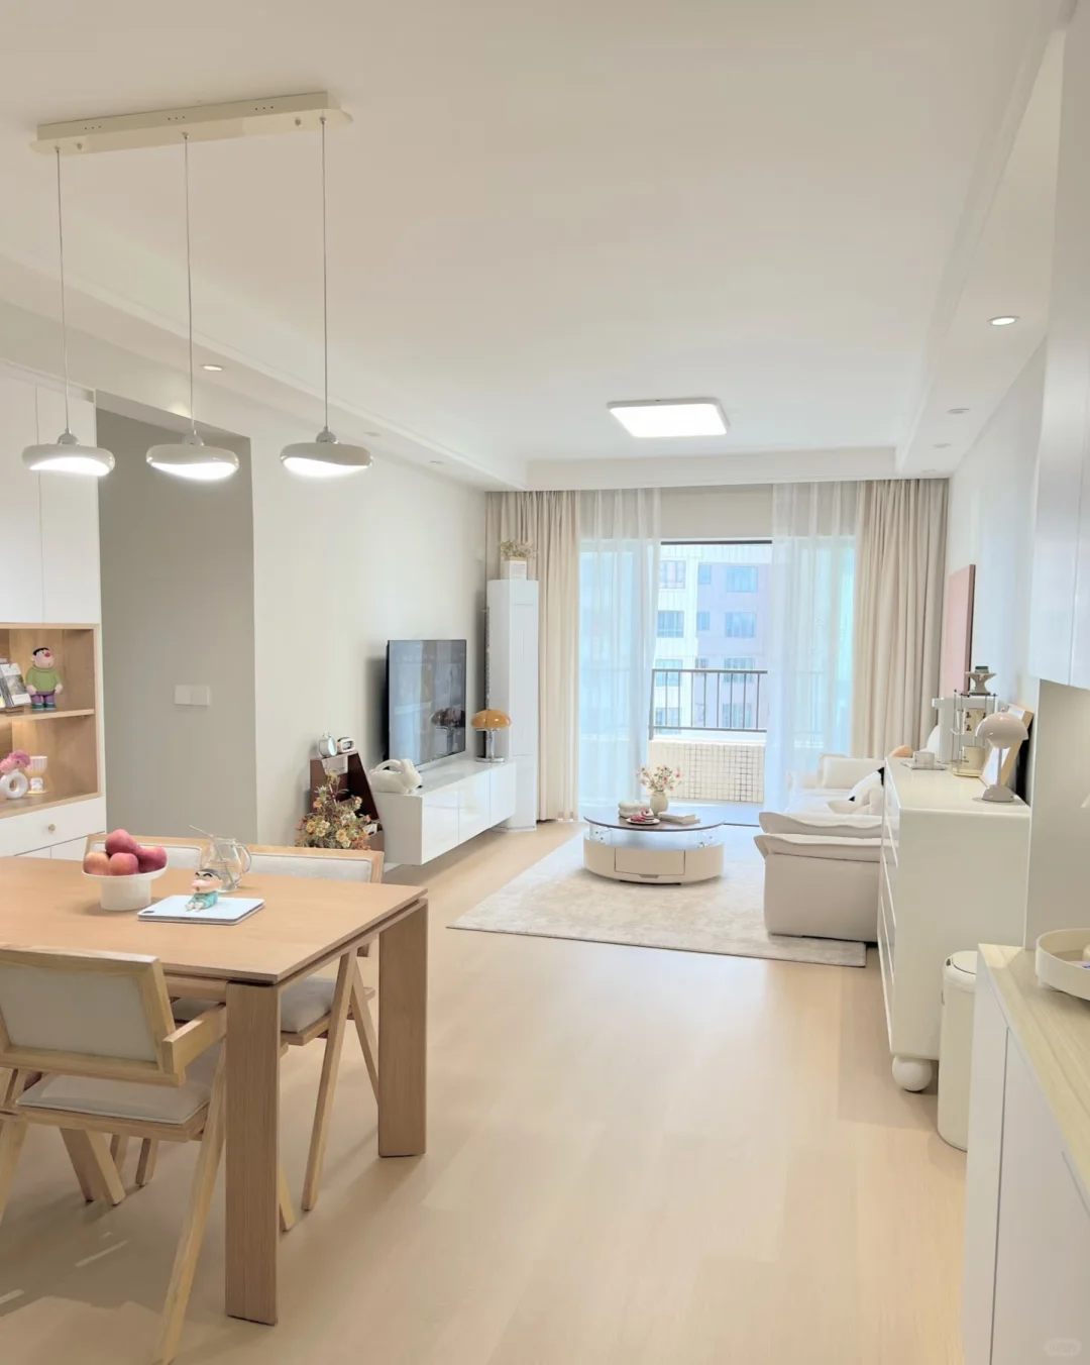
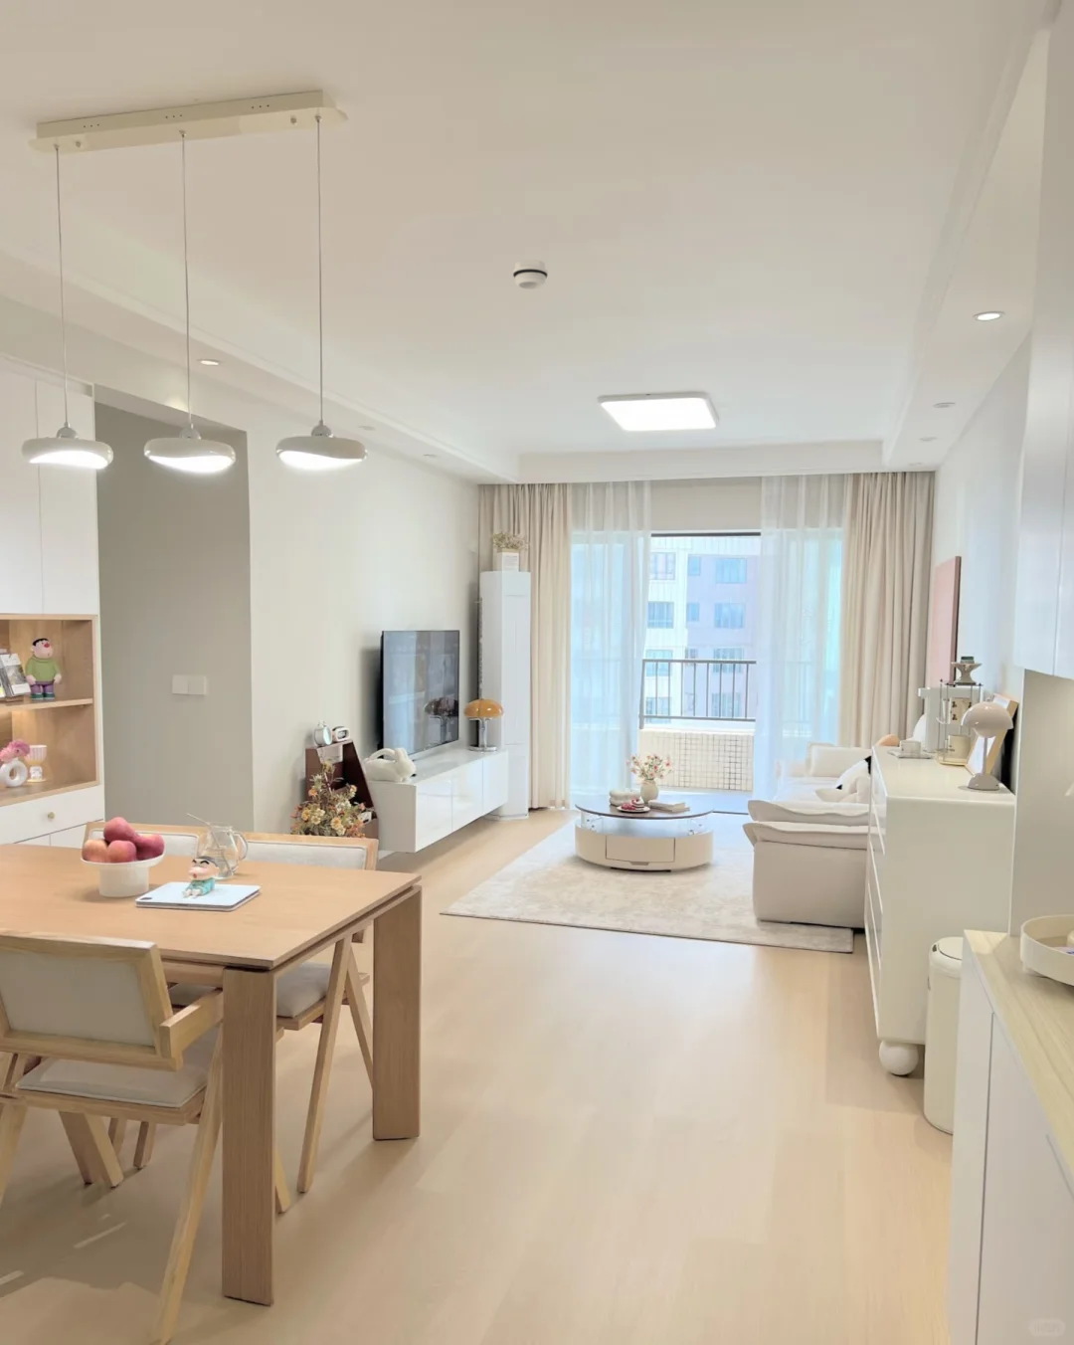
+ smoke detector [512,259,549,290]
